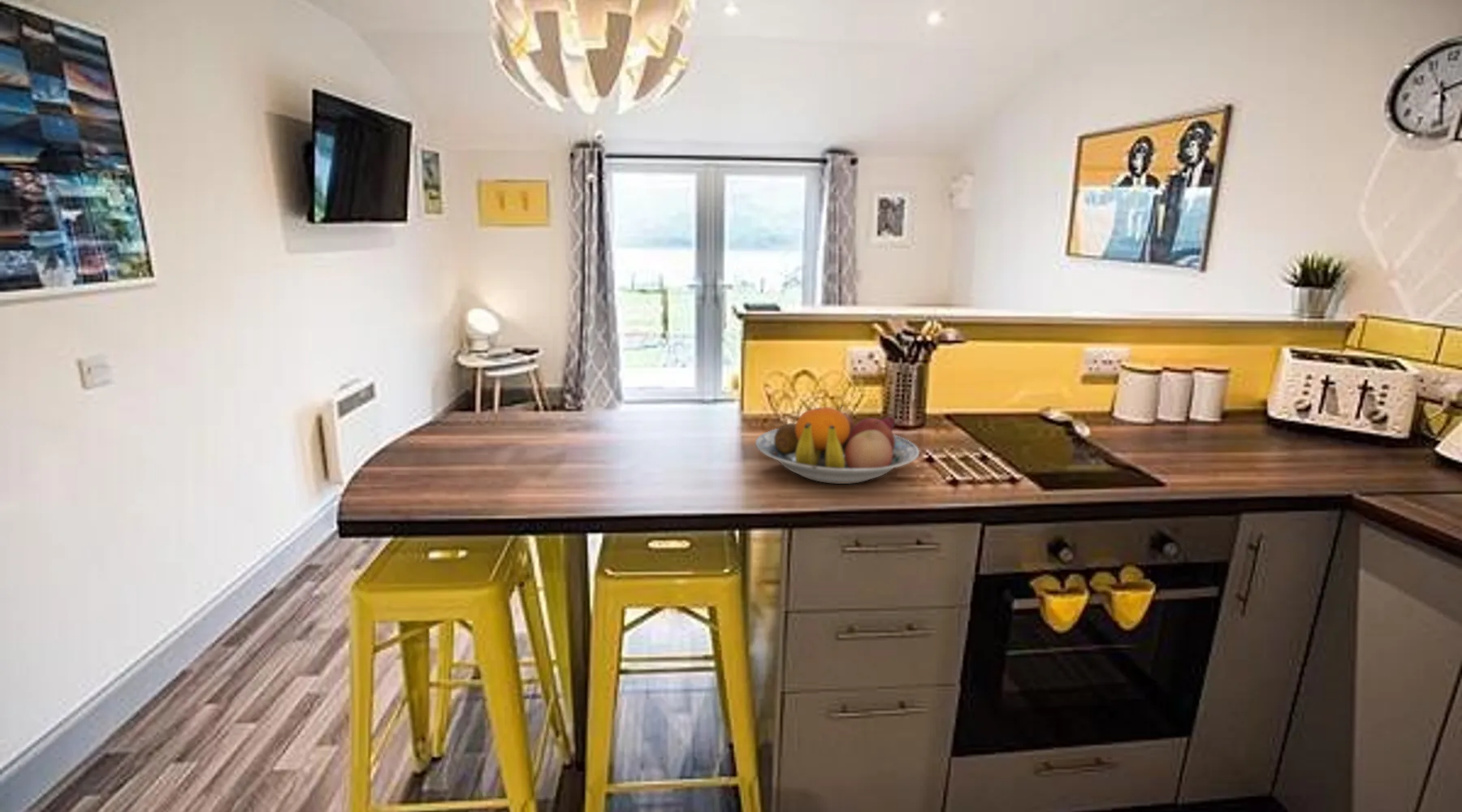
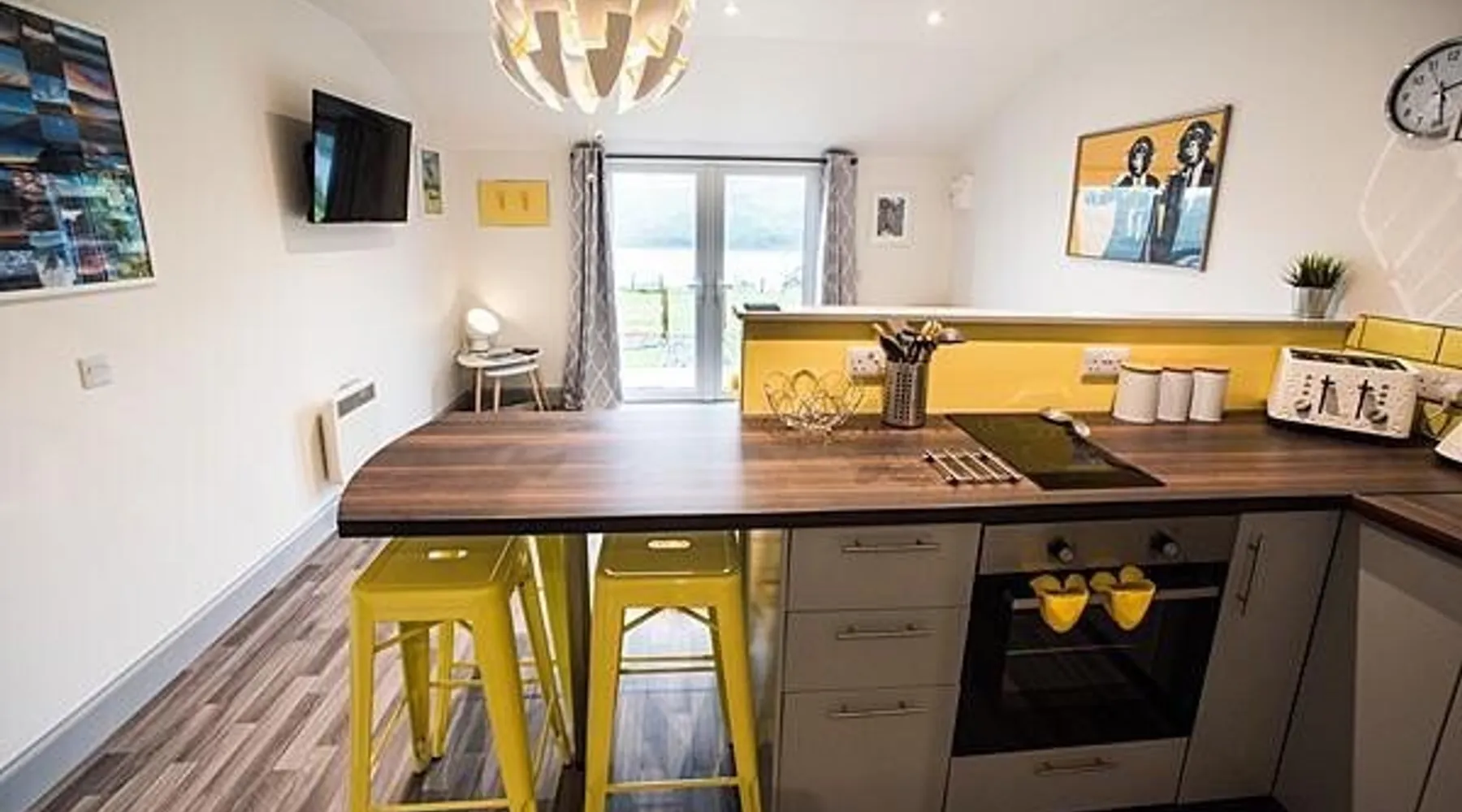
- fruit bowl [755,404,920,485]
